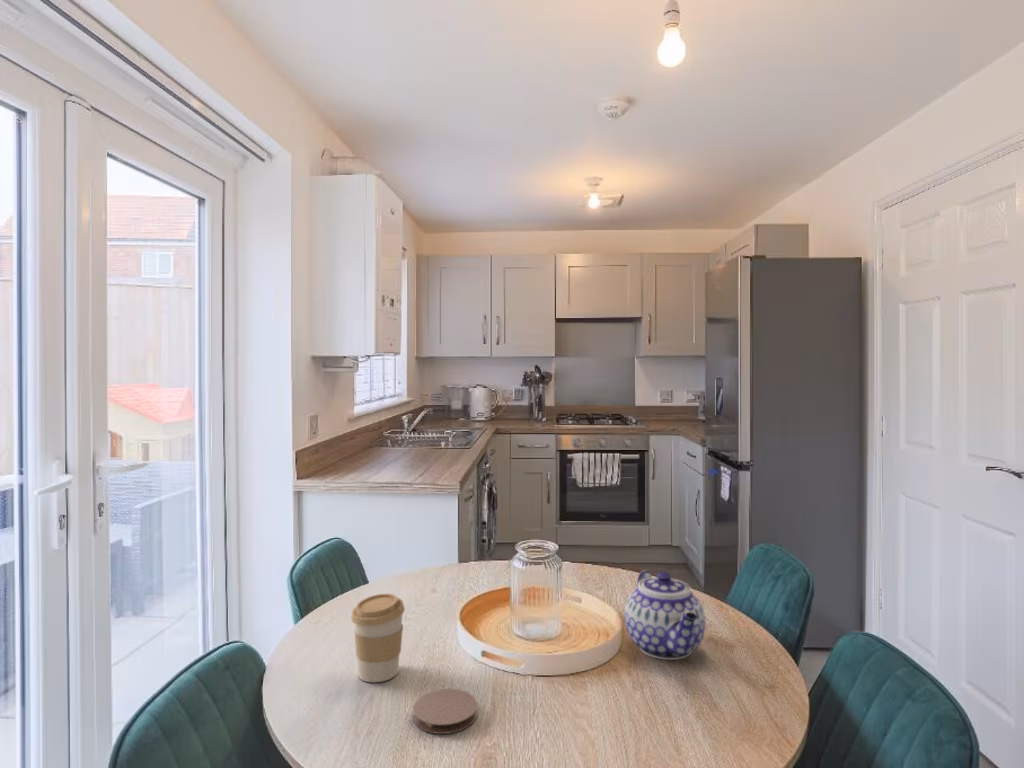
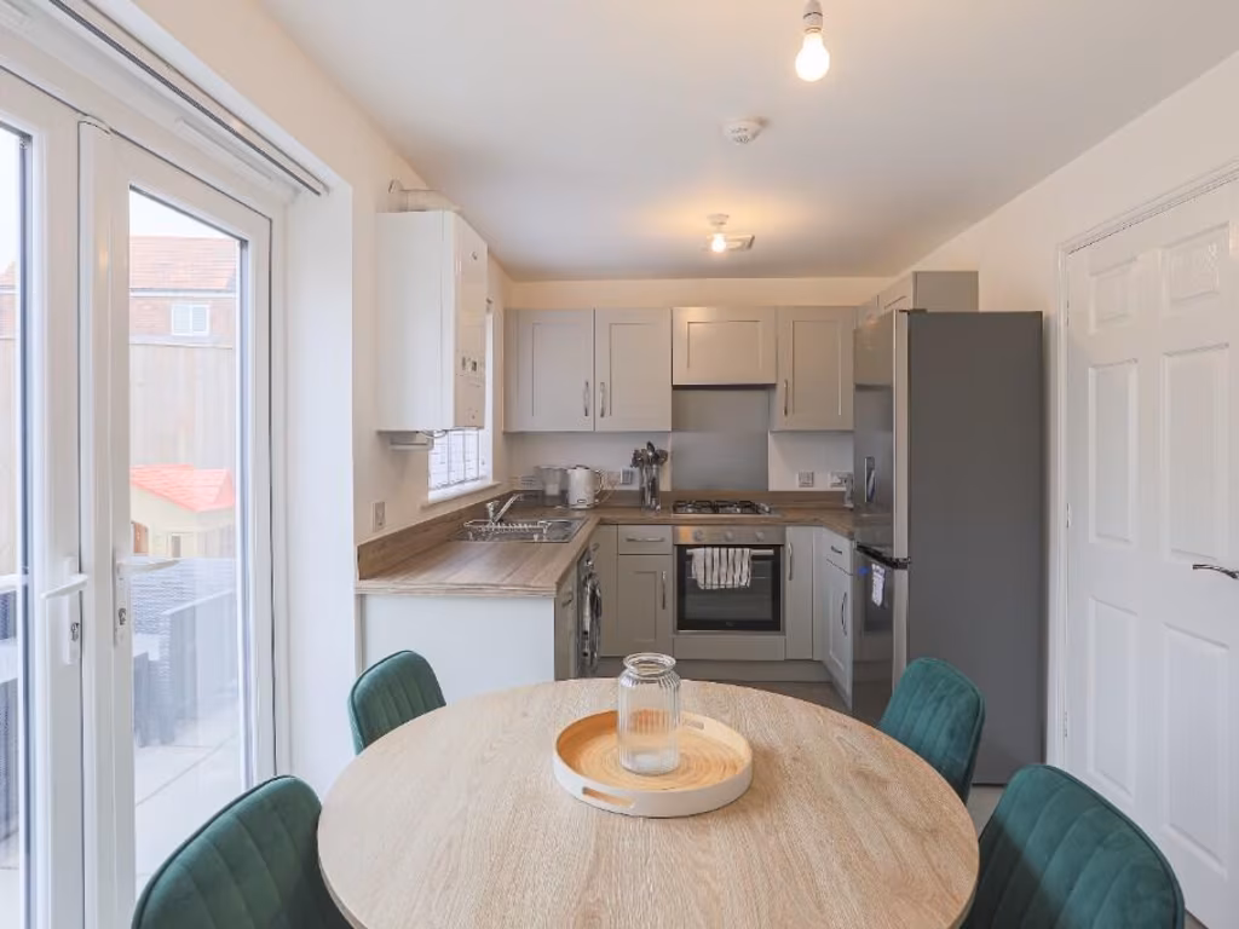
- coffee cup [350,593,406,683]
- coaster [412,688,479,735]
- teapot [624,569,707,661]
